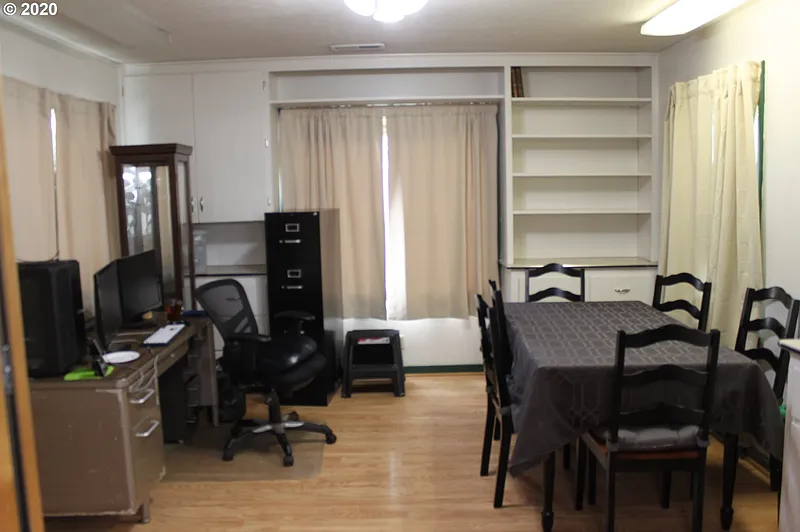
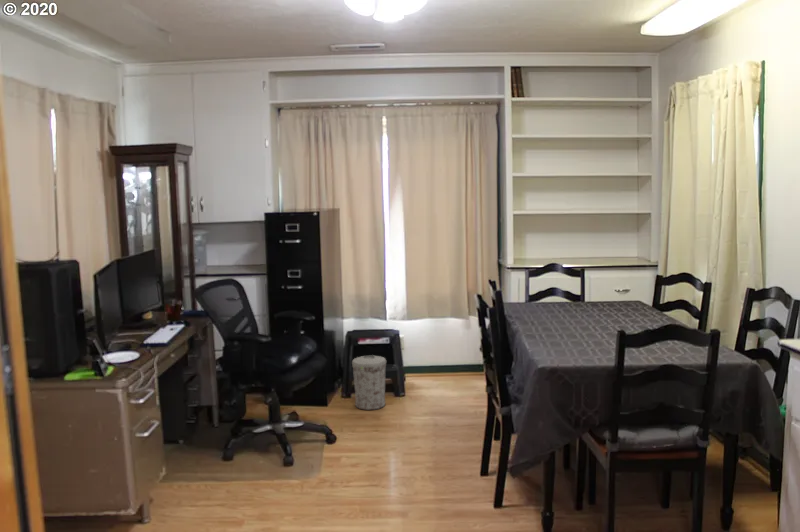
+ trash can [351,354,387,411]
